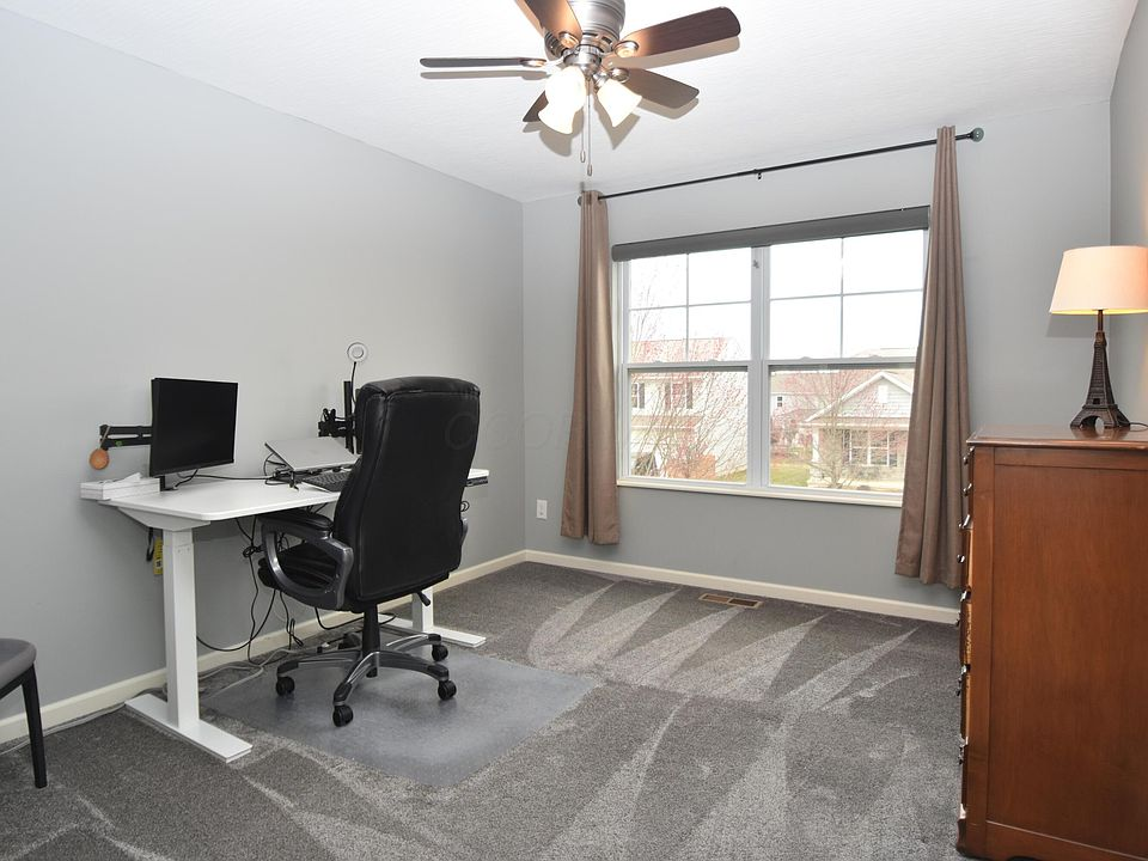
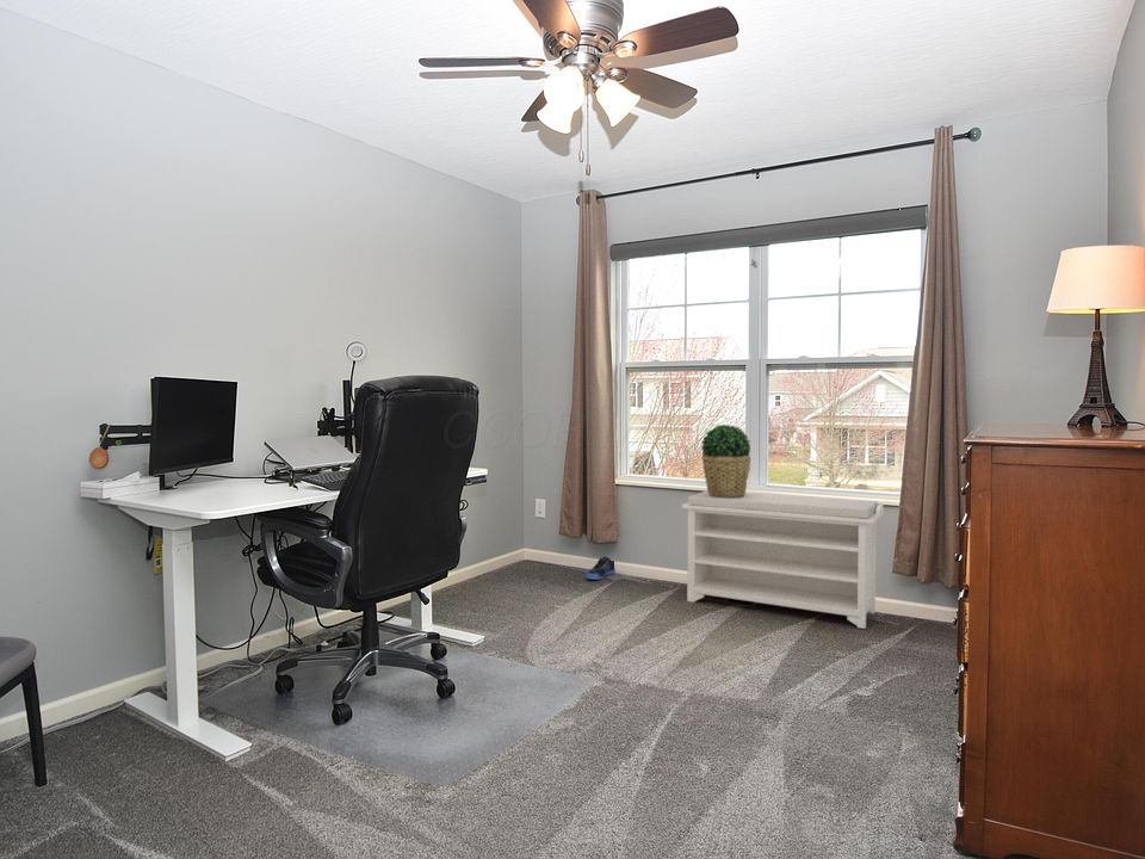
+ potted plant [700,424,751,498]
+ sneaker [586,555,617,581]
+ bench [681,489,885,630]
